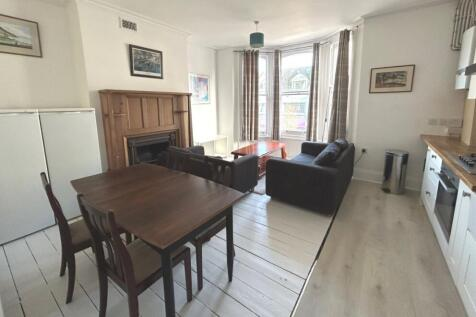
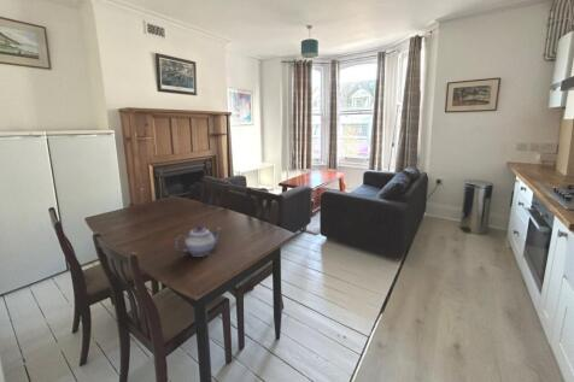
+ teapot [175,225,222,258]
